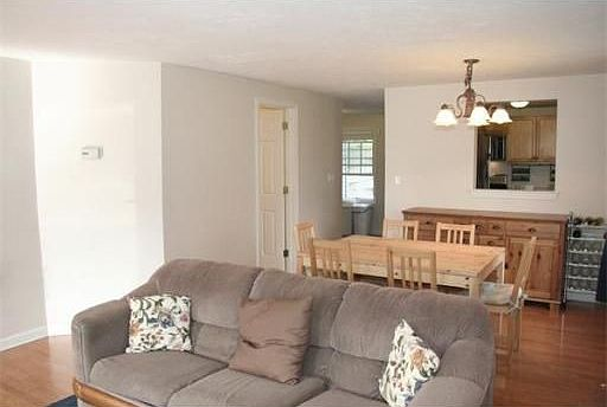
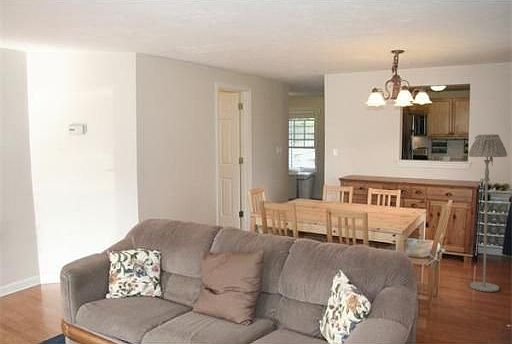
+ floor lamp [467,133,508,293]
